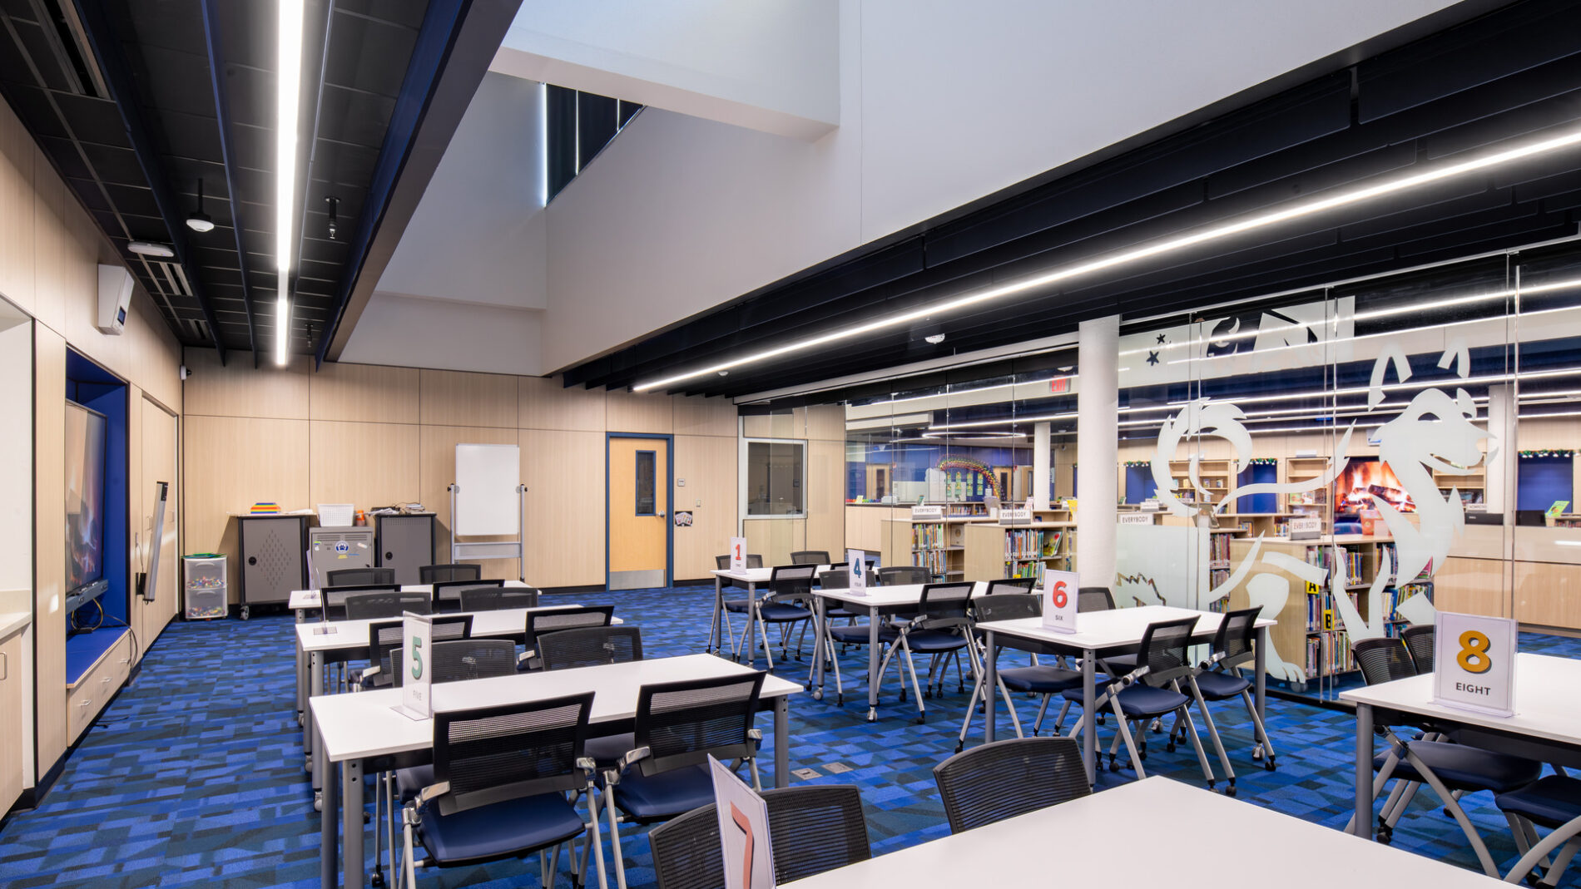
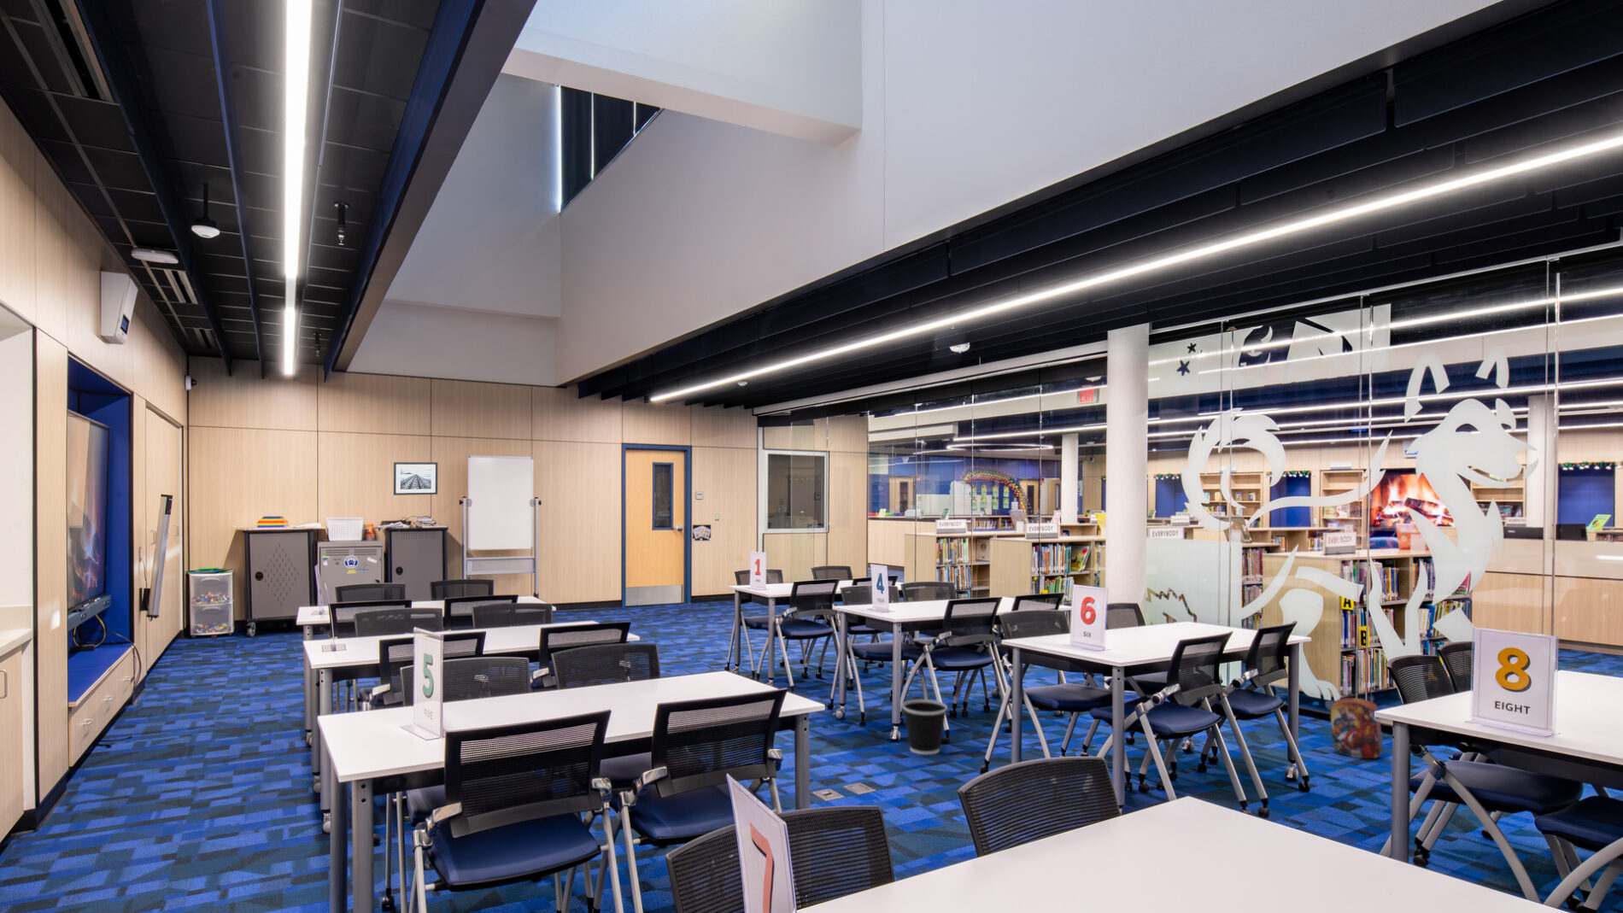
+ wall art [393,462,438,496]
+ backpack [1330,690,1383,759]
+ wastebasket [901,699,949,755]
